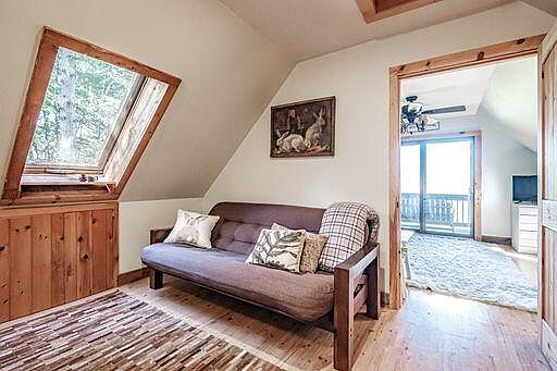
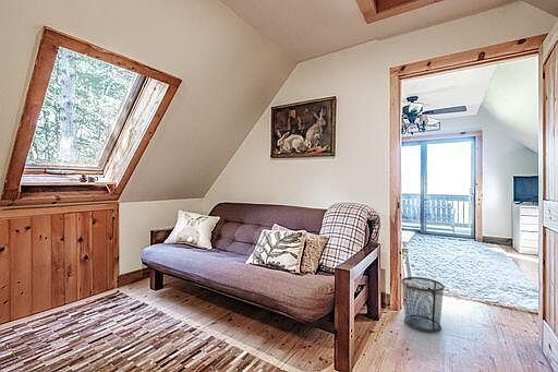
+ waste bin [400,276,446,334]
